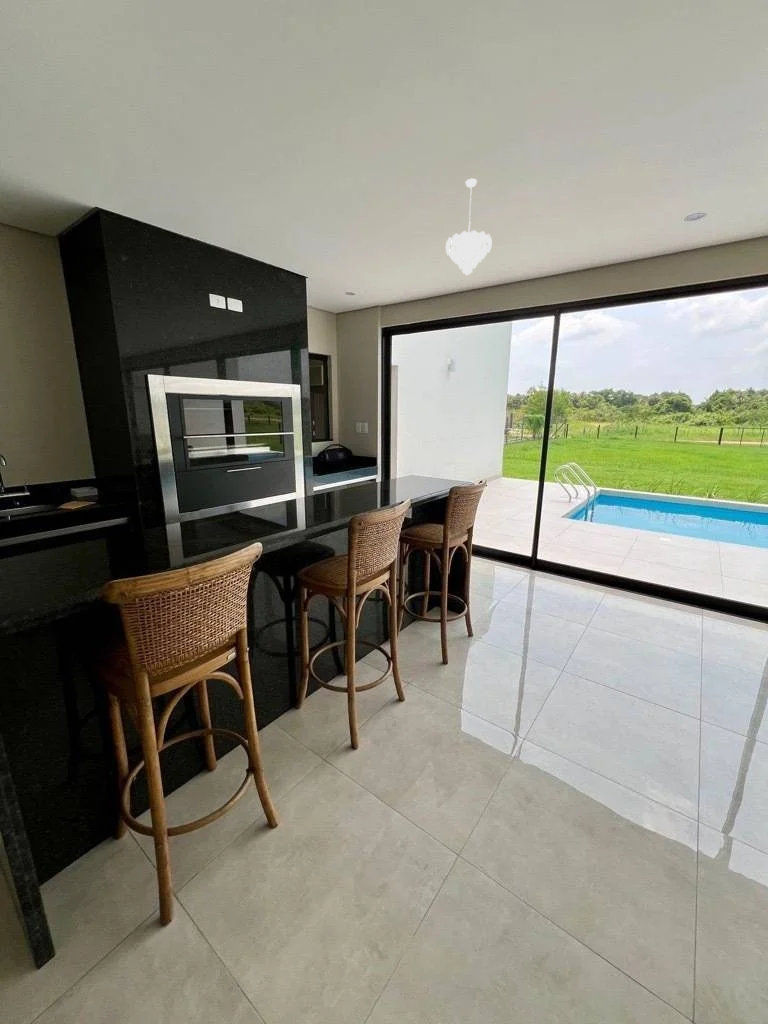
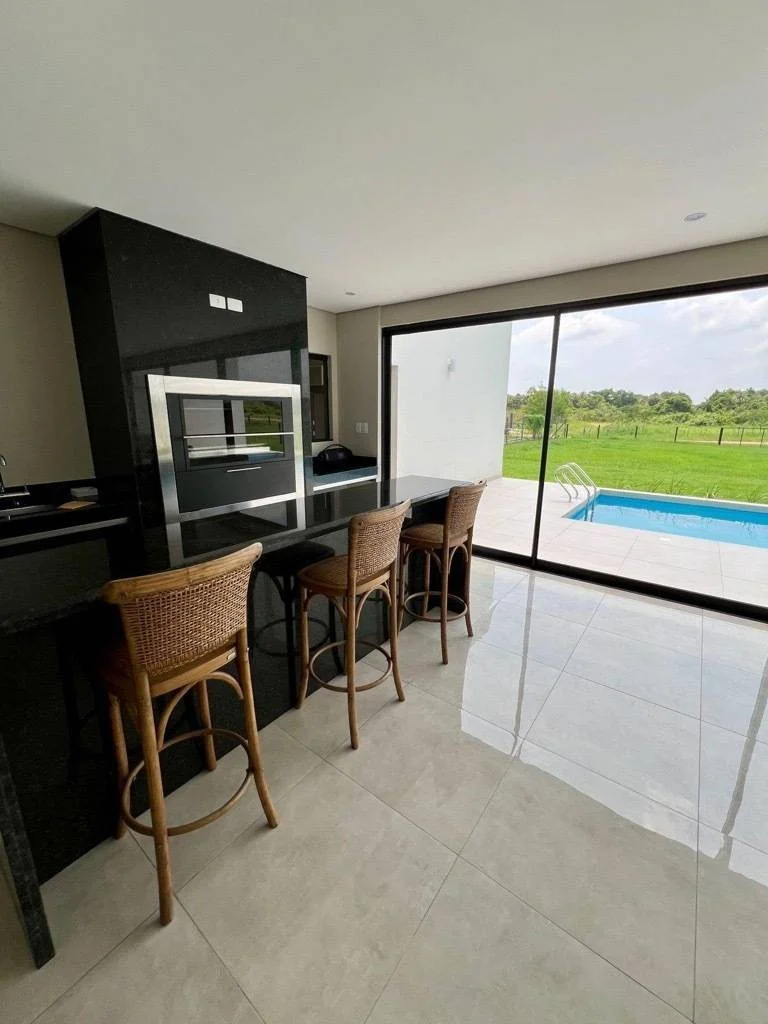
- pendant light [445,178,493,276]
